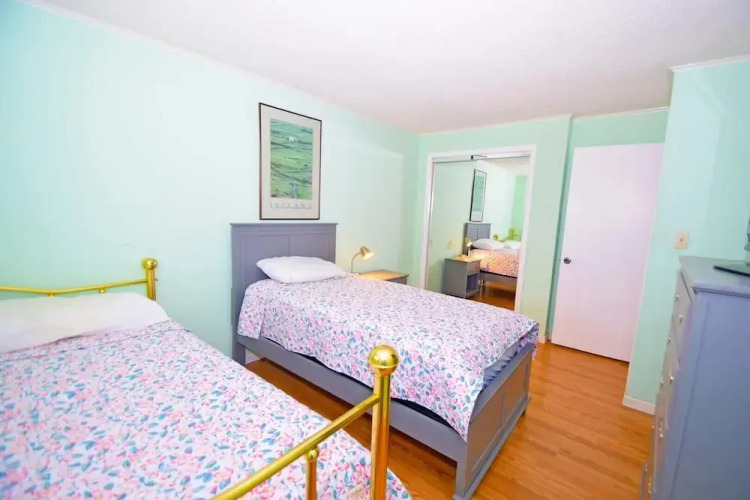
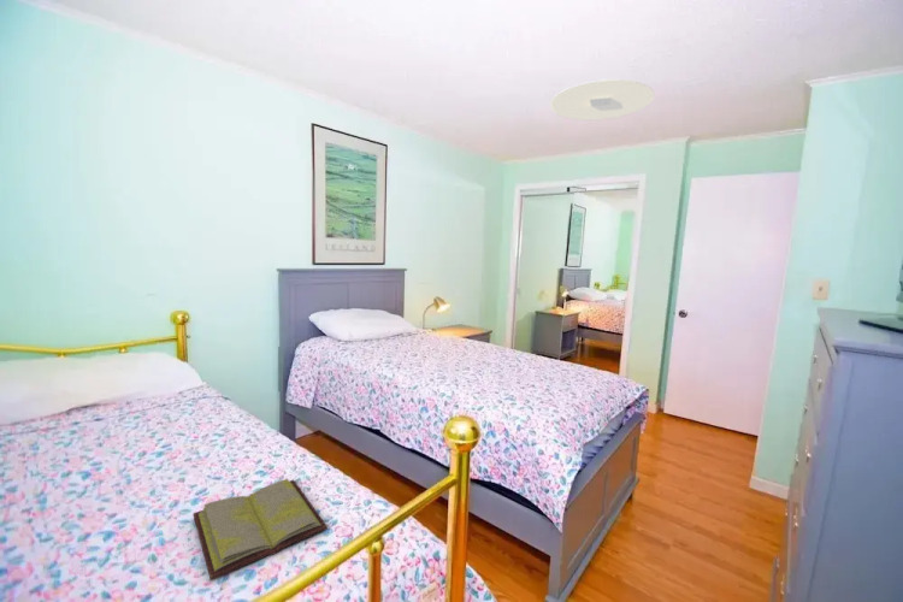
+ diary [191,478,329,582]
+ ceiling light [549,78,656,122]
